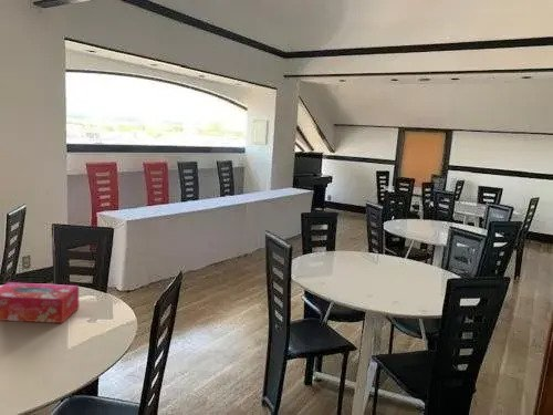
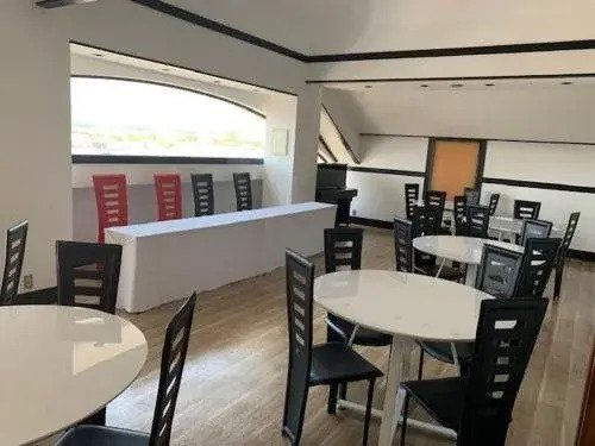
- tissue box [0,281,80,324]
